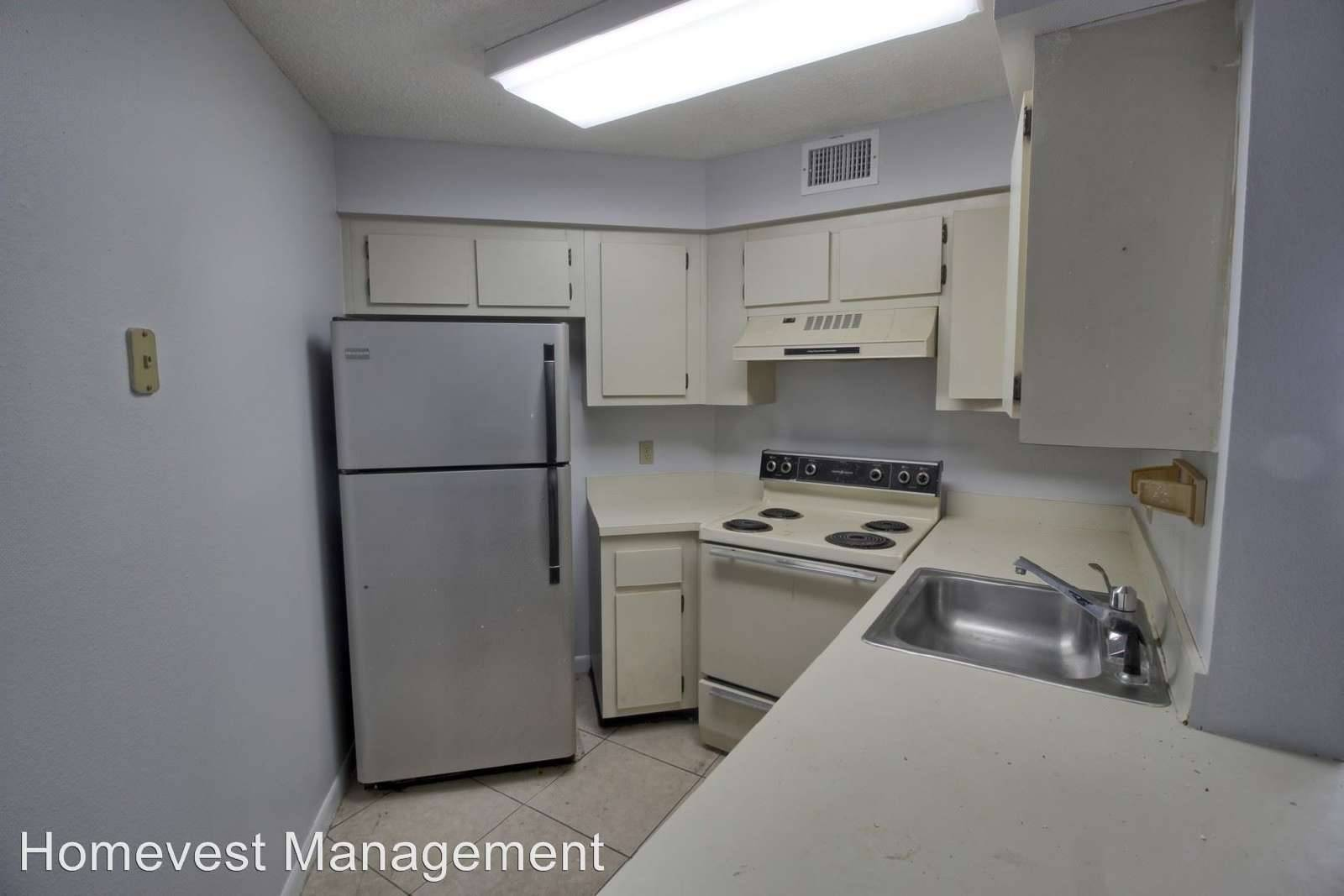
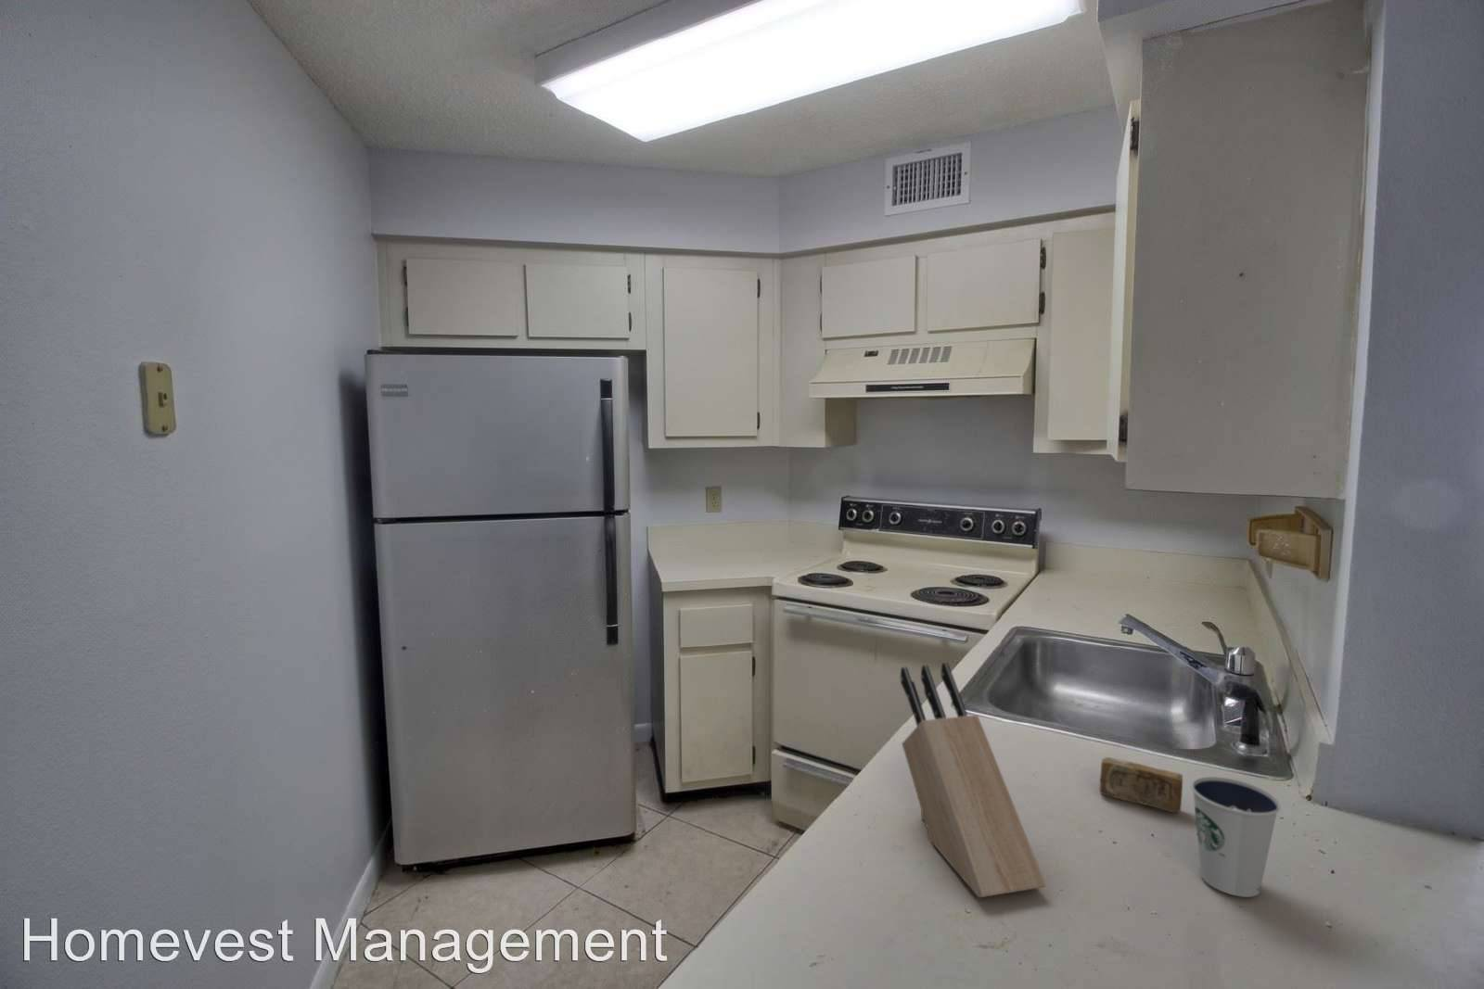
+ soap bar [1099,756,1184,812]
+ knife block [900,662,1047,900]
+ dixie cup [1190,776,1281,898]
